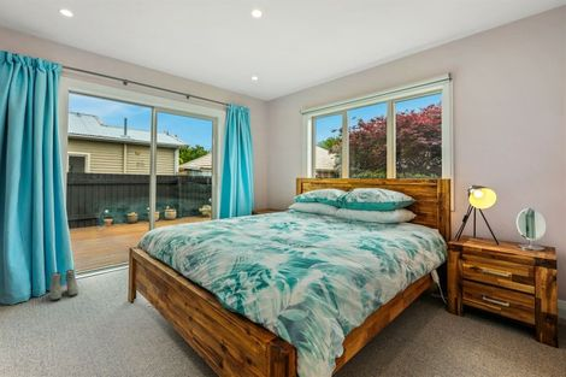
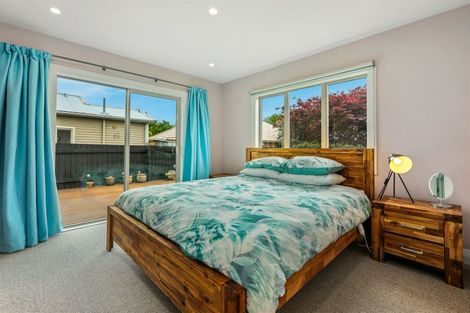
- boots [49,269,79,301]
